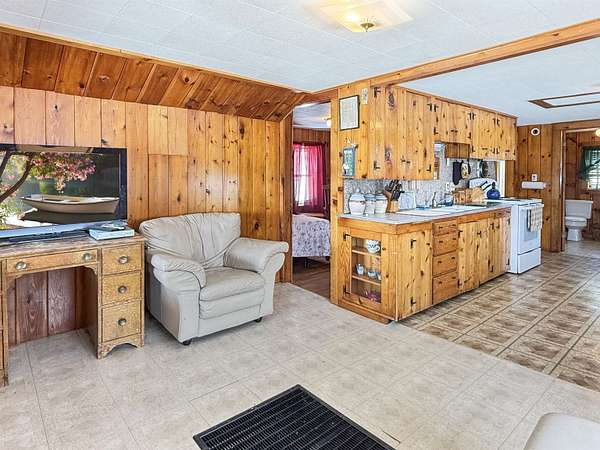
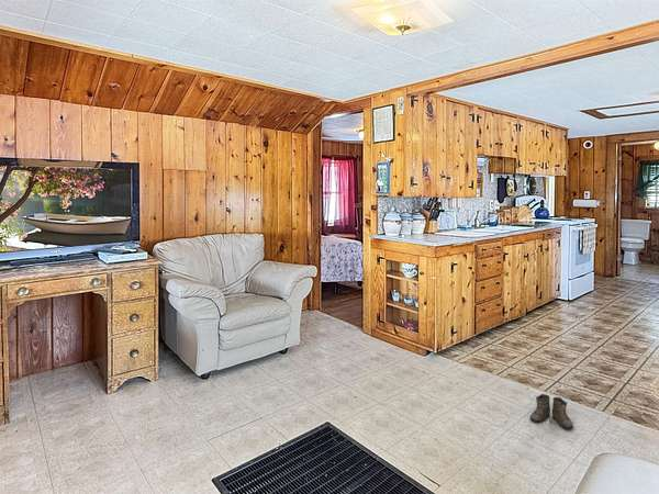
+ boots [529,393,574,430]
